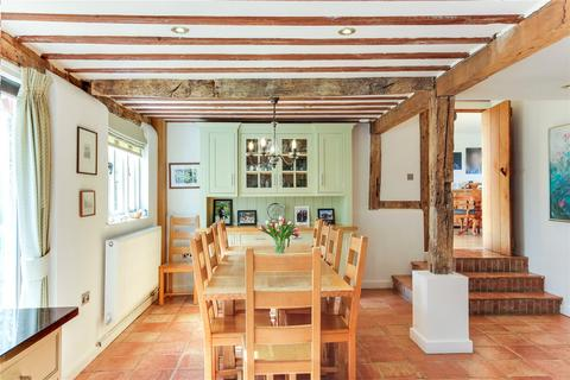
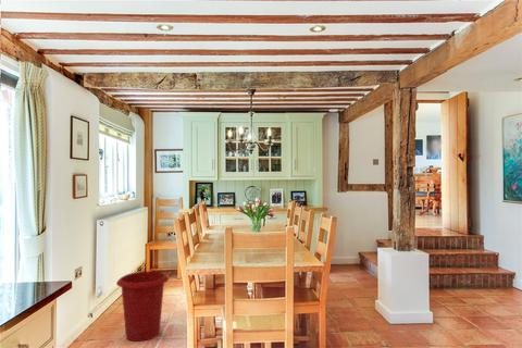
+ waste bin [115,271,170,343]
